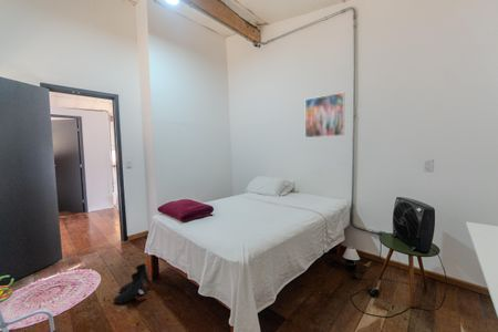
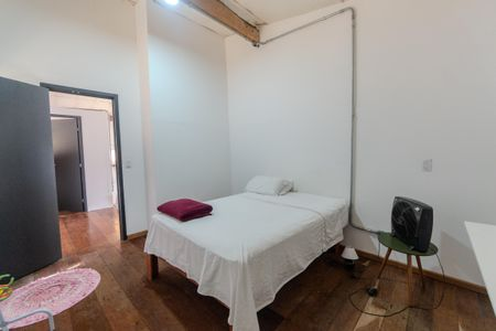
- boots [112,262,153,304]
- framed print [304,91,345,138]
